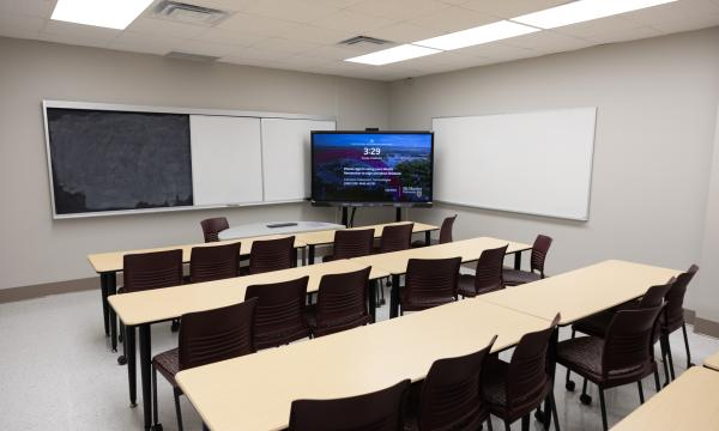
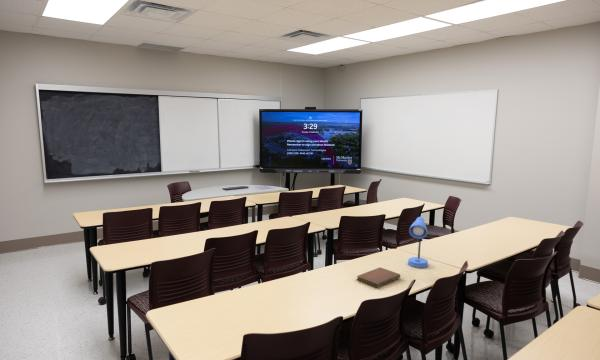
+ desk lamp [407,216,429,269]
+ notebook [355,267,401,289]
